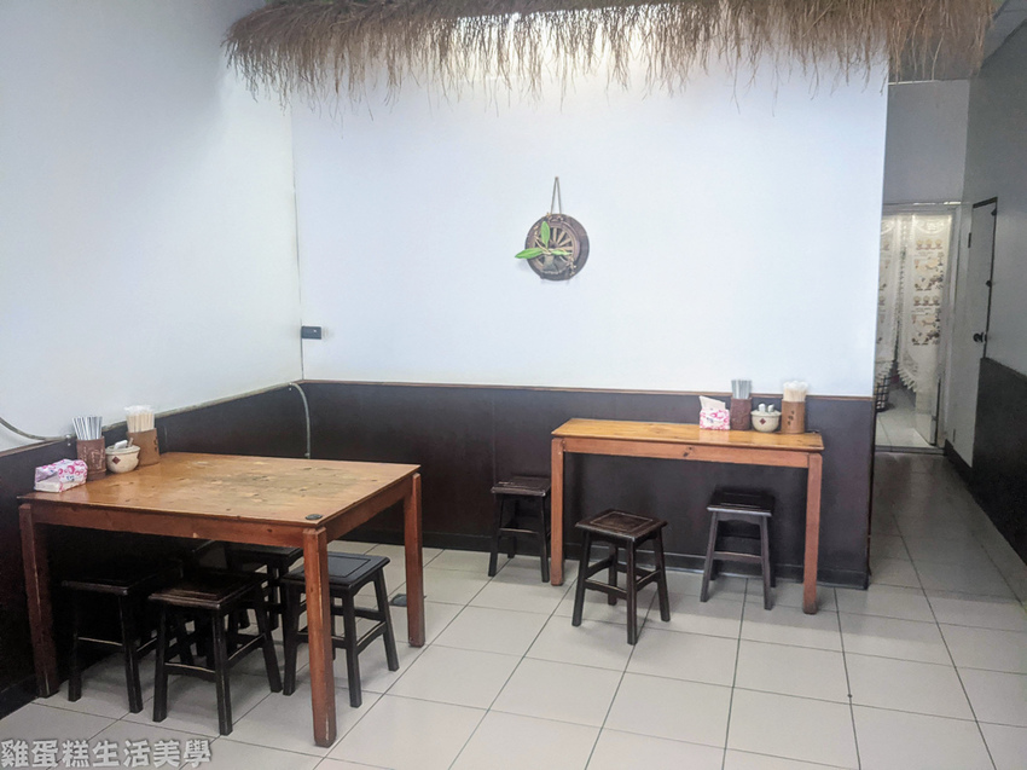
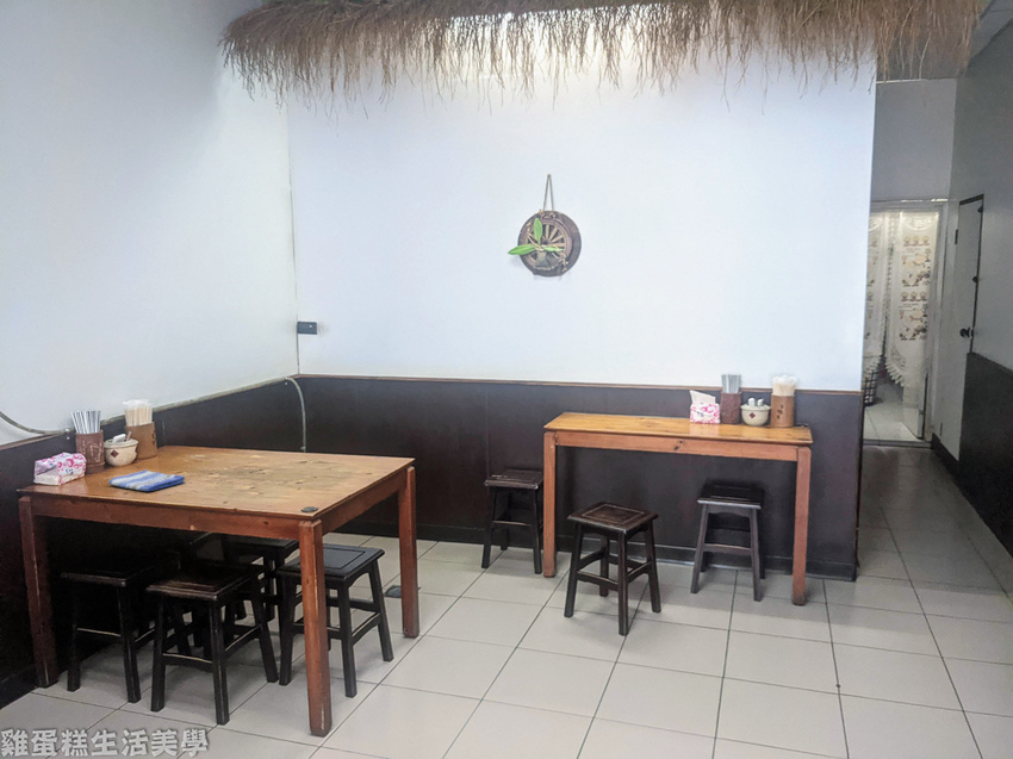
+ dish towel [107,468,186,492]
